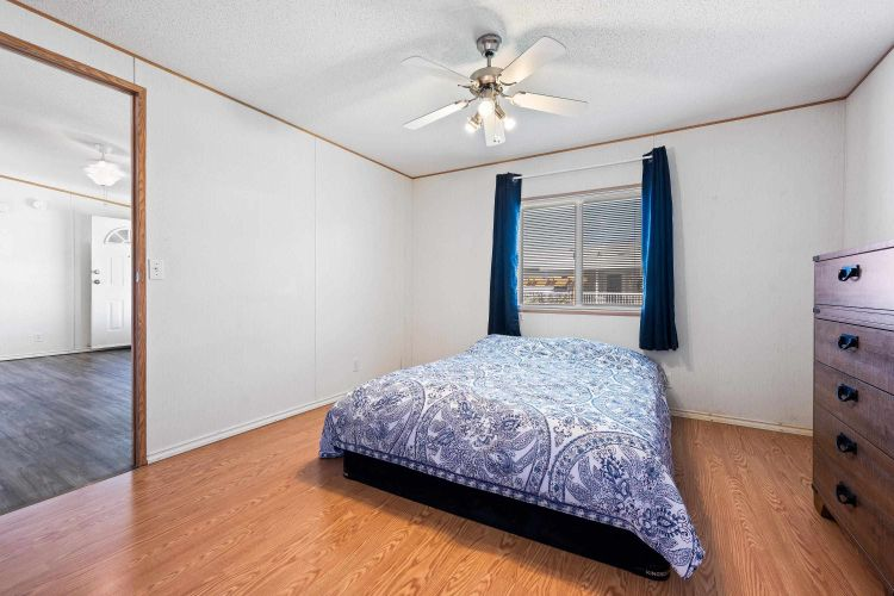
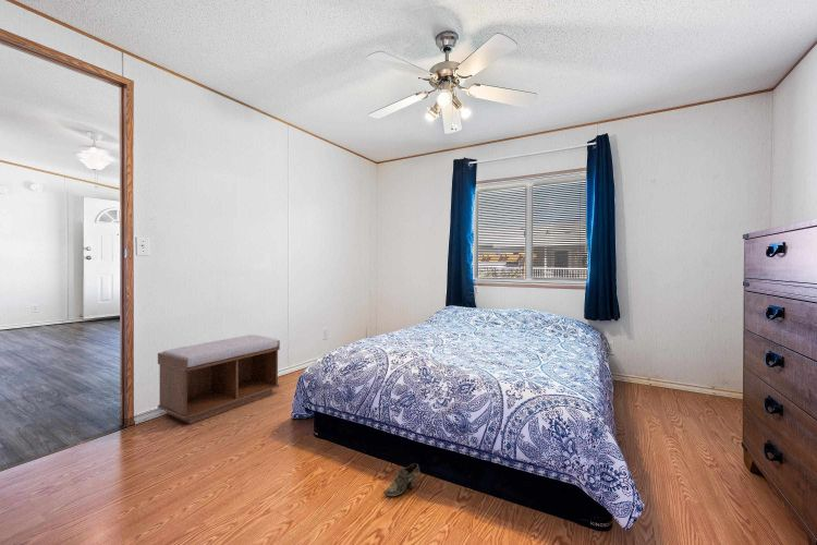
+ shoe [382,462,420,497]
+ bench [157,334,281,425]
